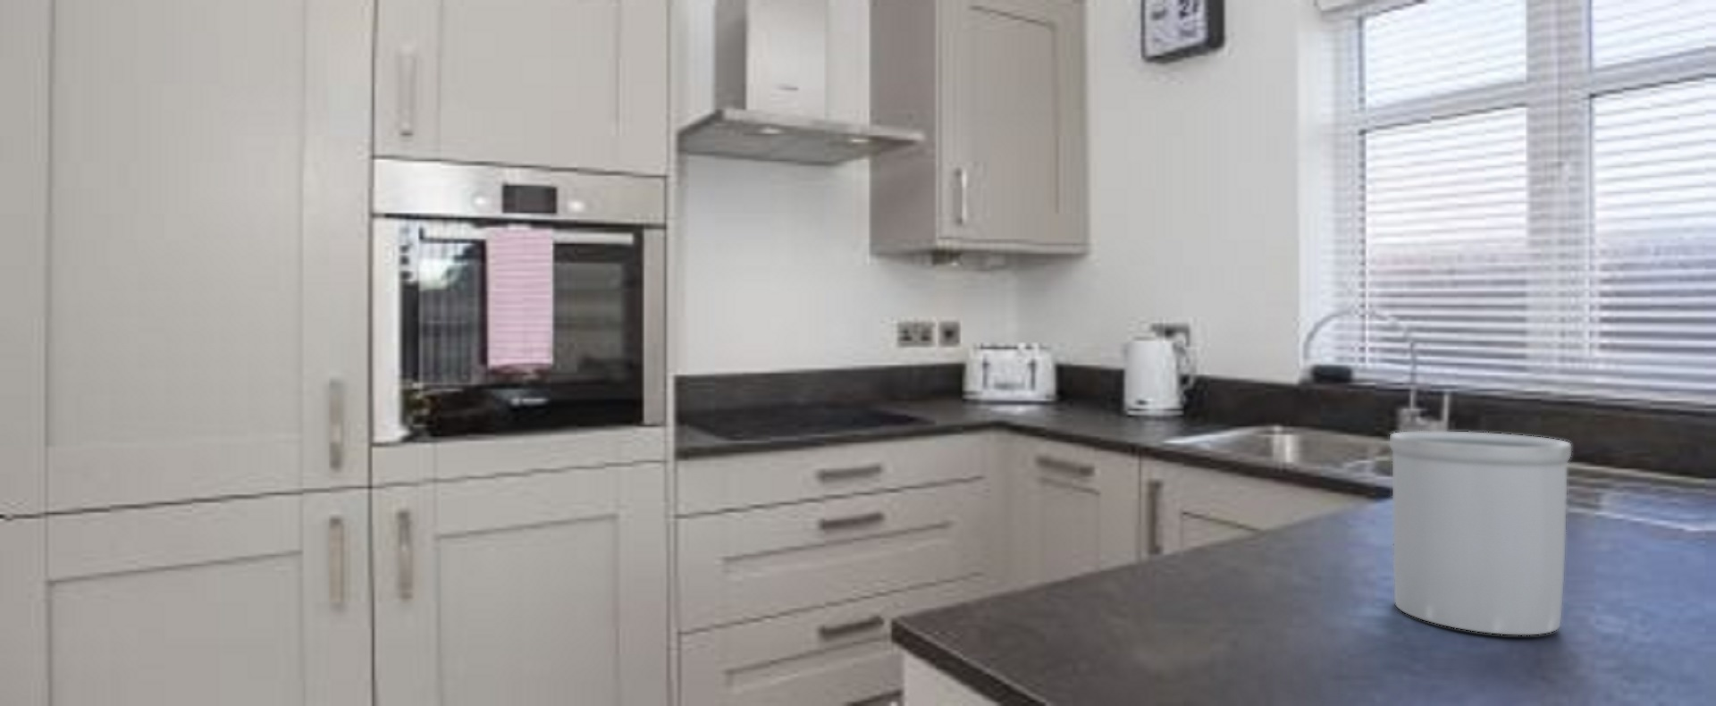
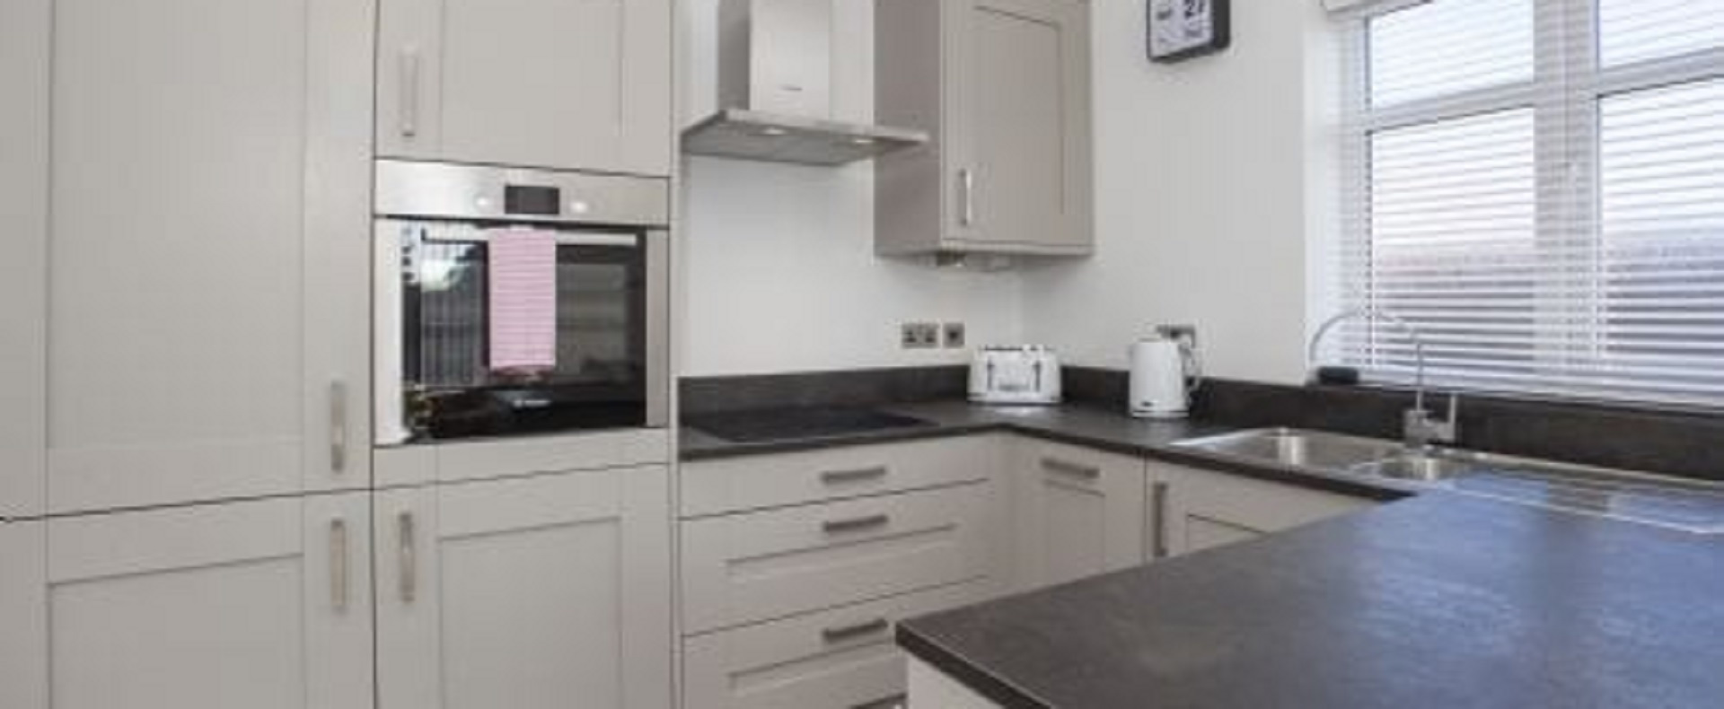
- utensil holder [1389,431,1573,636]
